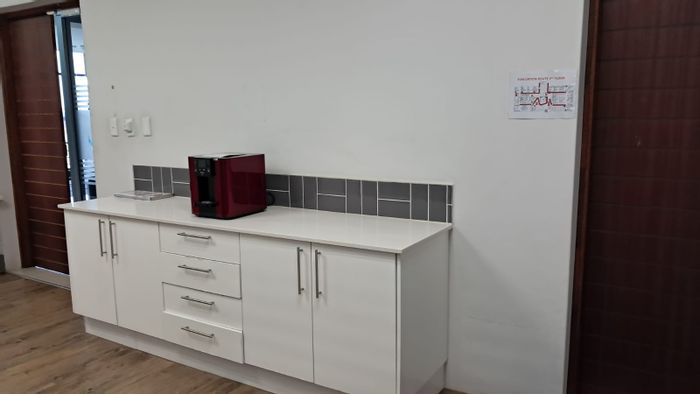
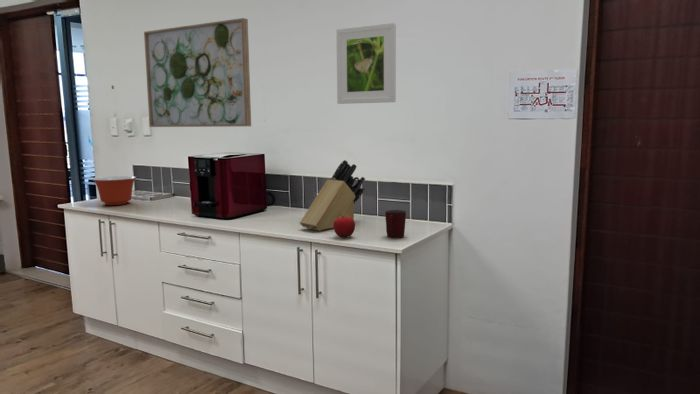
+ knife block [299,159,366,231]
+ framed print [335,22,397,105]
+ fruit [333,215,356,238]
+ wall art [143,17,252,128]
+ mixing bowl [91,175,138,206]
+ mug [384,209,407,239]
